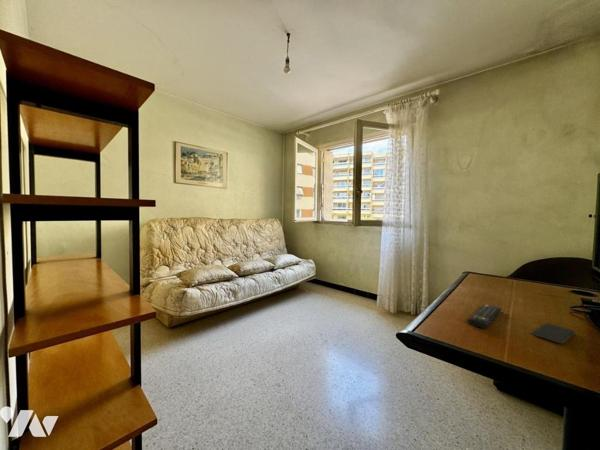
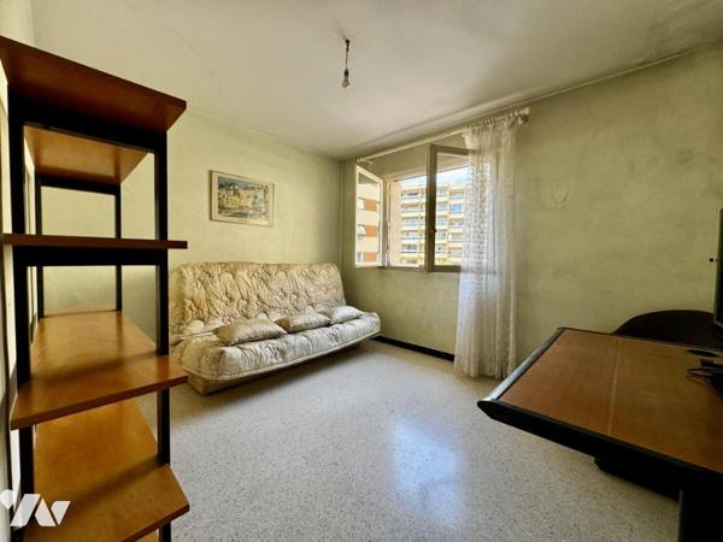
- remote control [466,303,502,329]
- smartphone [531,322,576,344]
